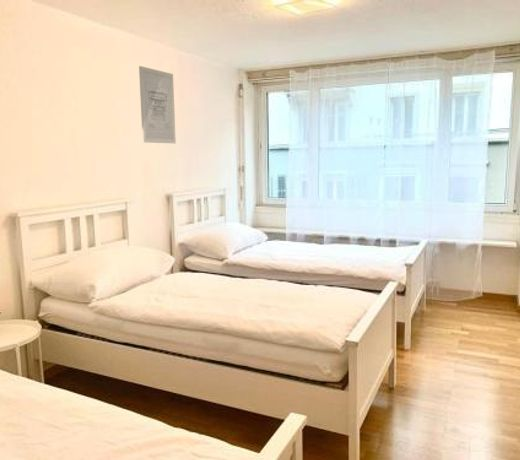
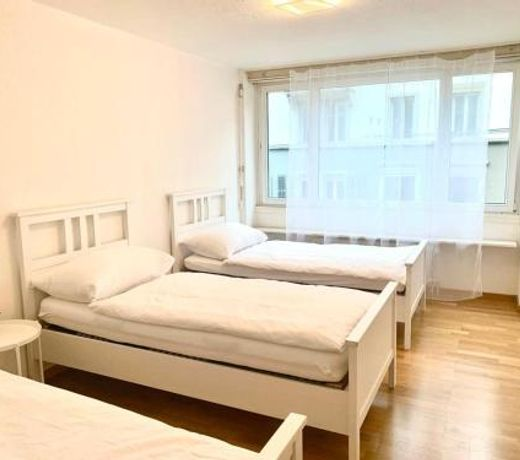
- wall art [138,65,177,144]
